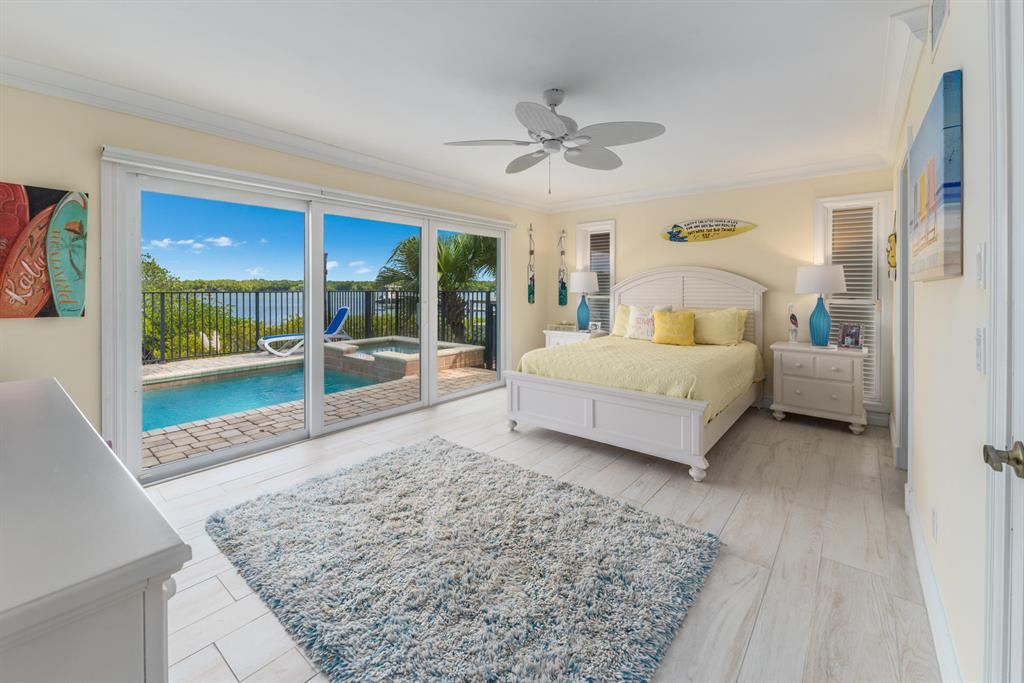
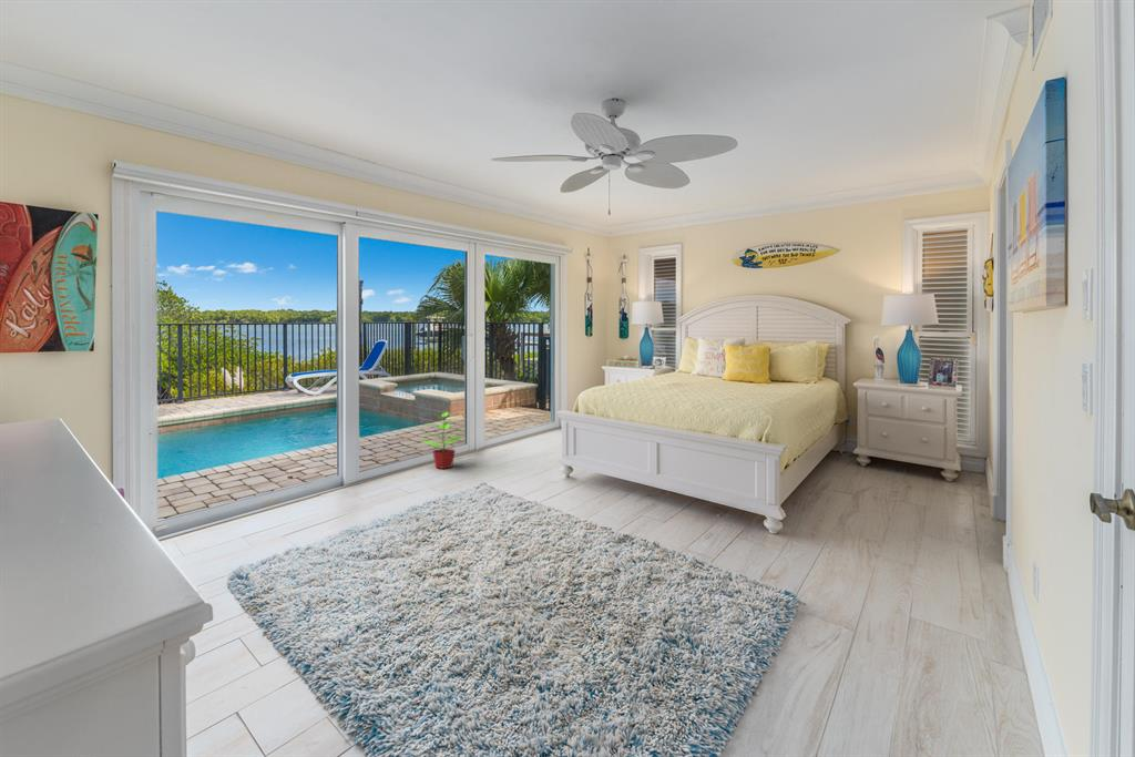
+ potted plant [420,409,467,470]
